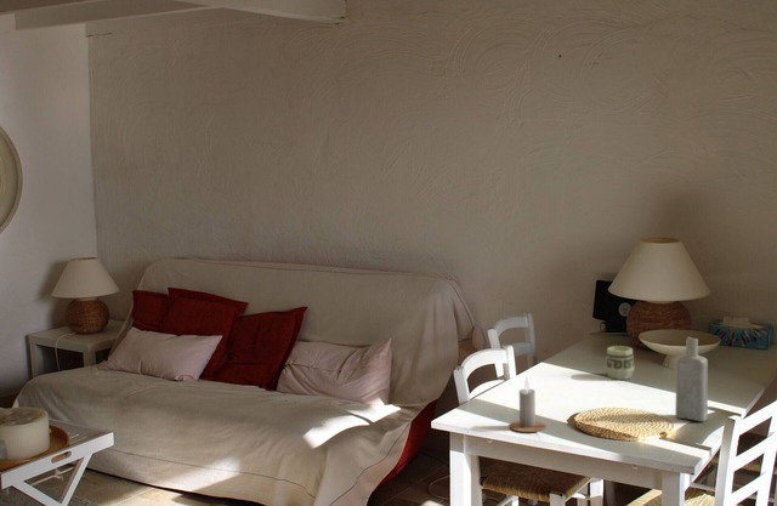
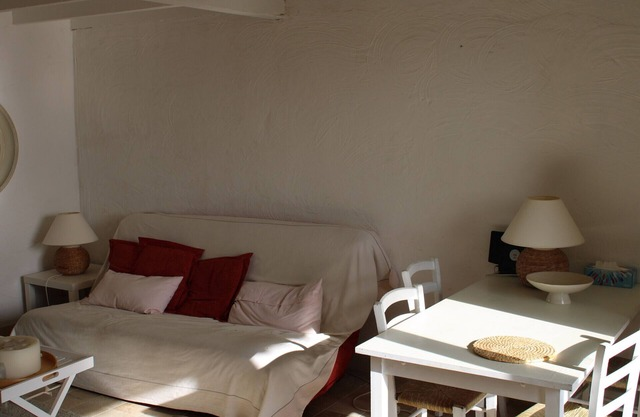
- candle [507,375,546,433]
- bottle [674,336,709,422]
- cup [605,345,636,381]
